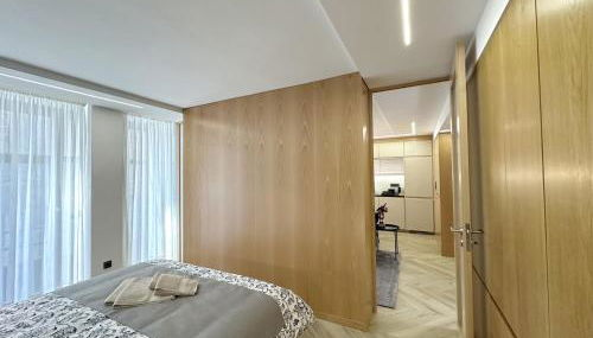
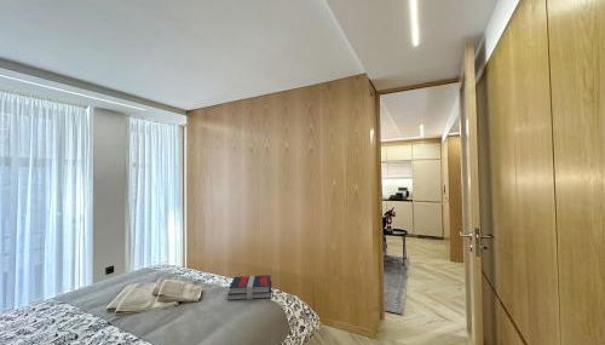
+ book [226,274,272,301]
